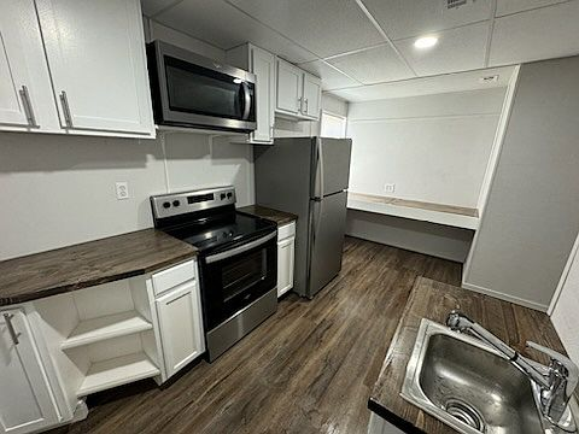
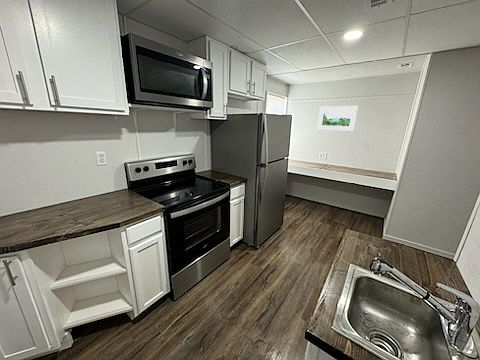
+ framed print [316,105,359,132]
